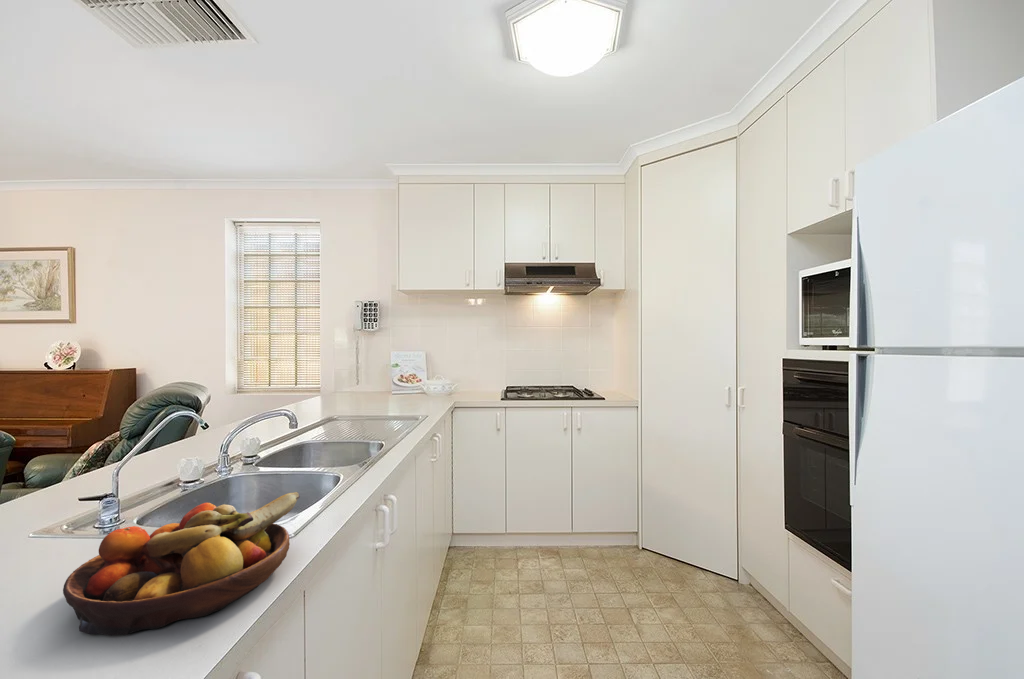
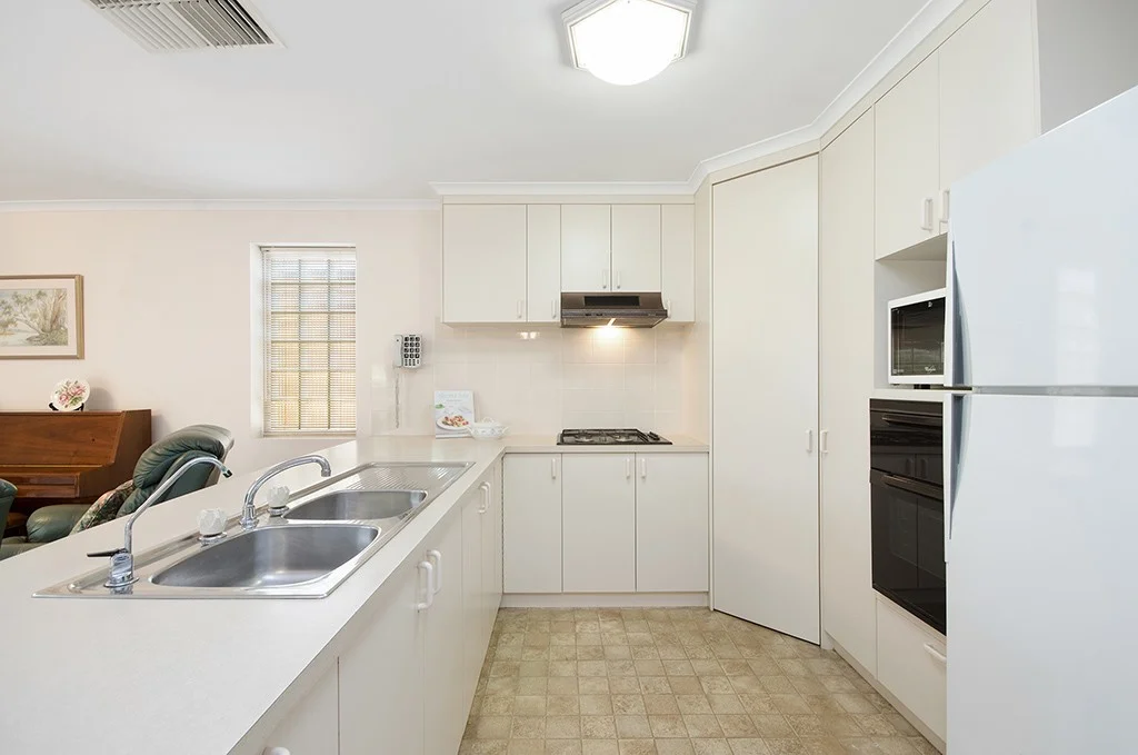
- fruit bowl [62,491,301,636]
